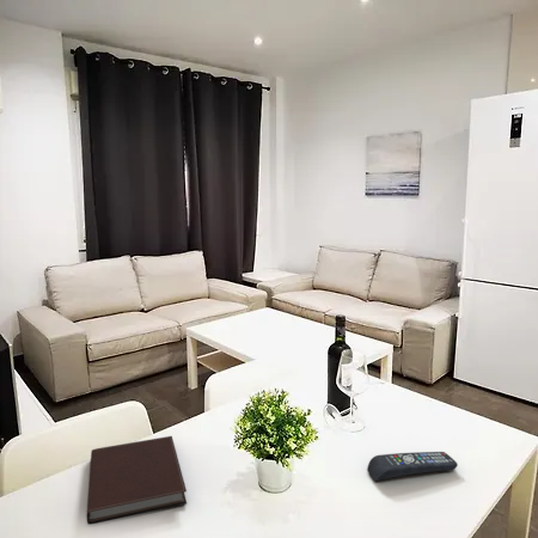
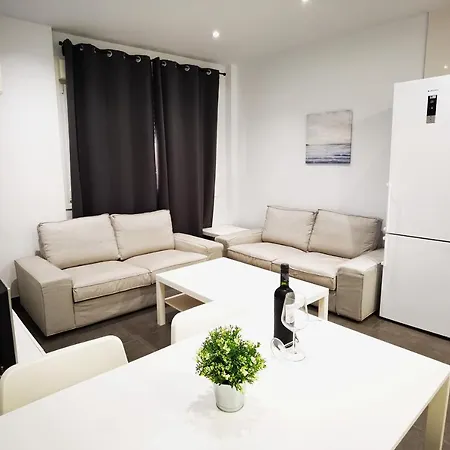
- notebook [86,435,188,526]
- remote control [366,451,459,482]
